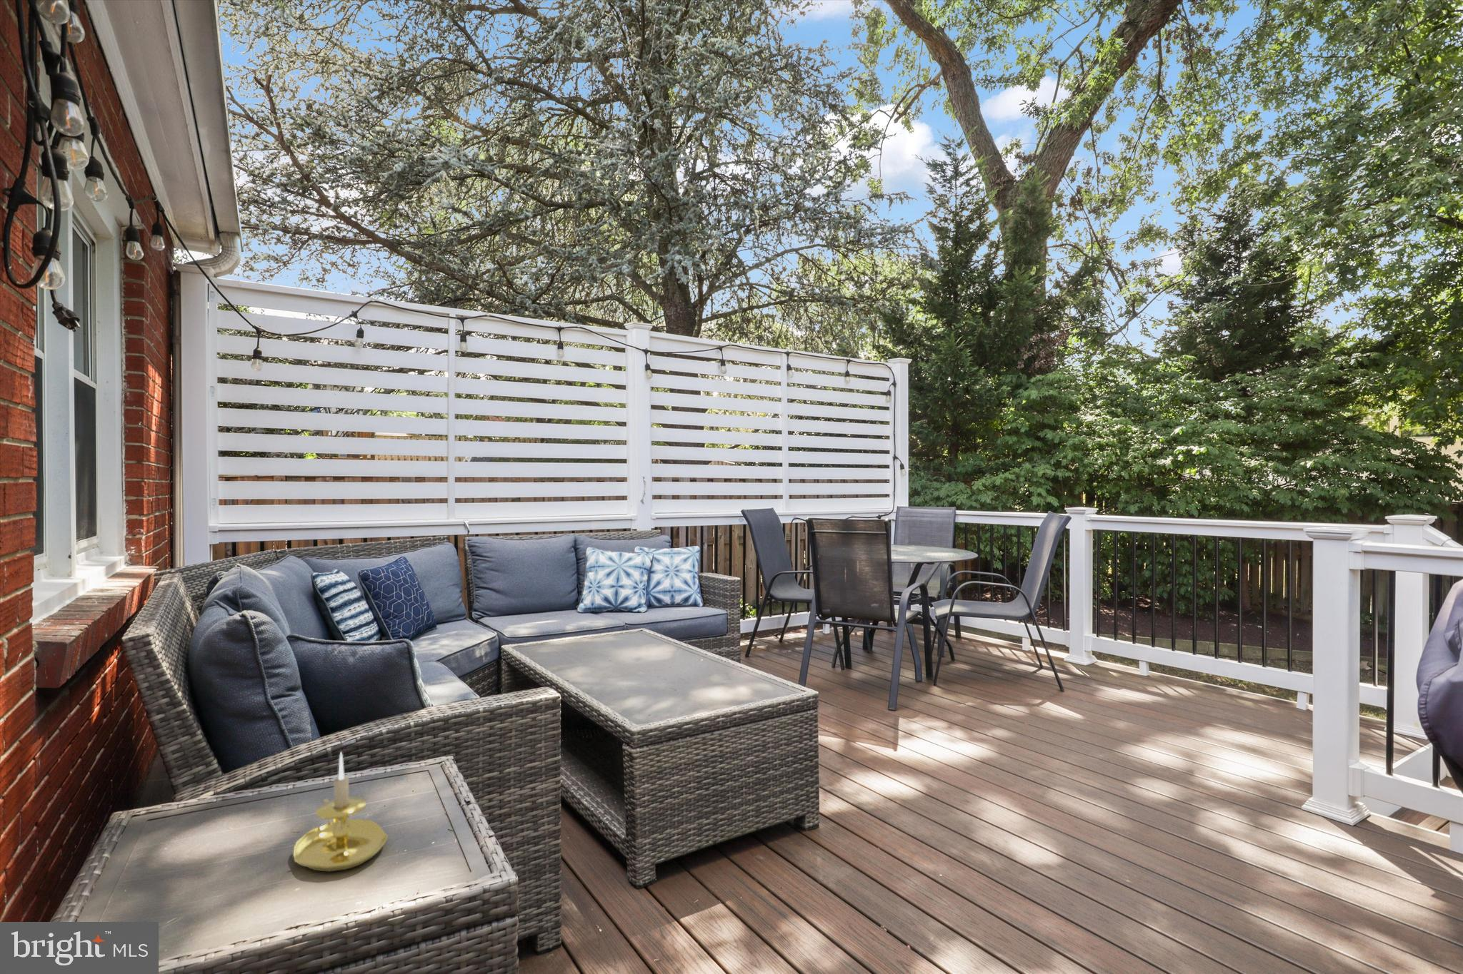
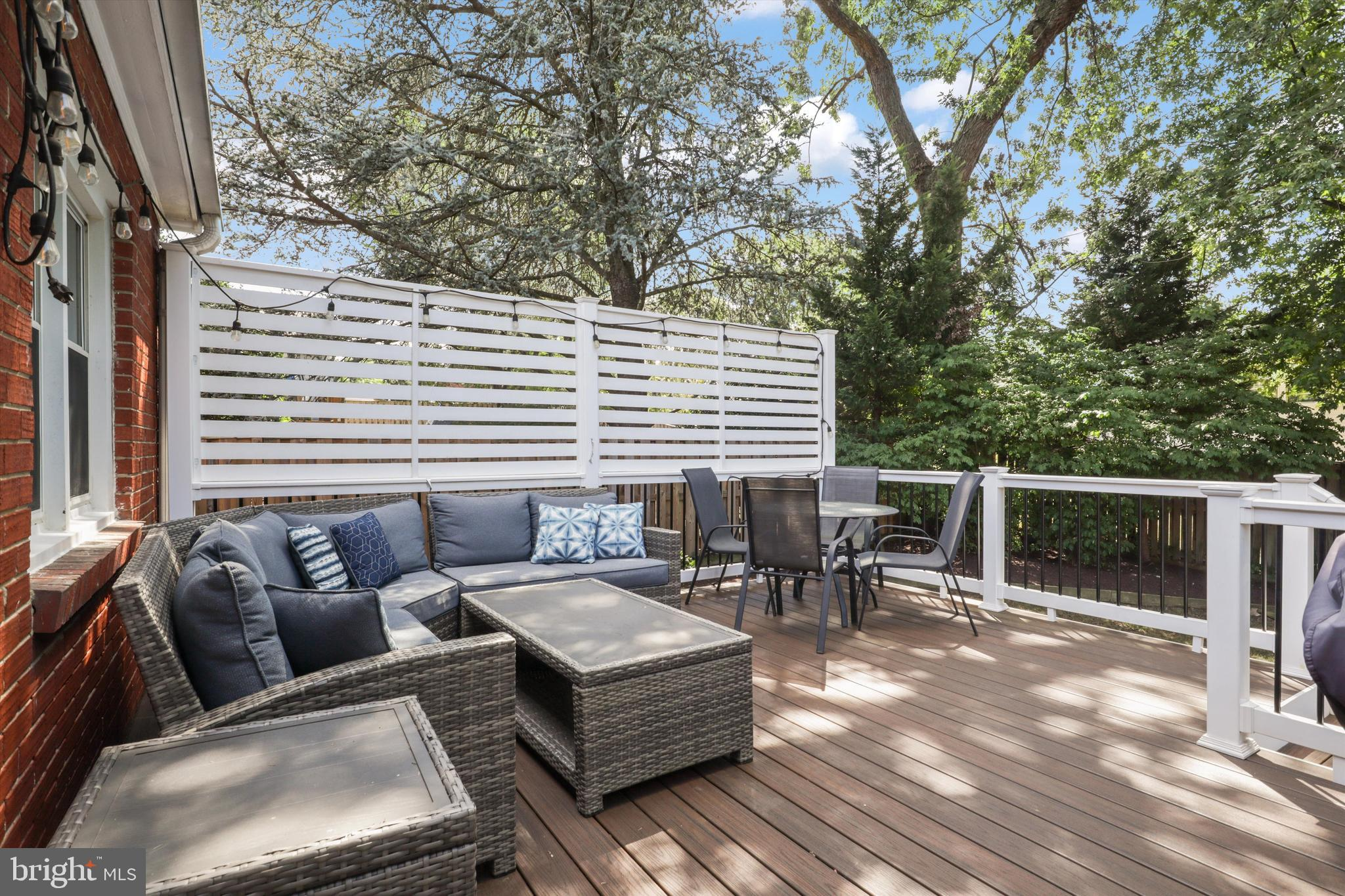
- candle holder [293,751,388,873]
